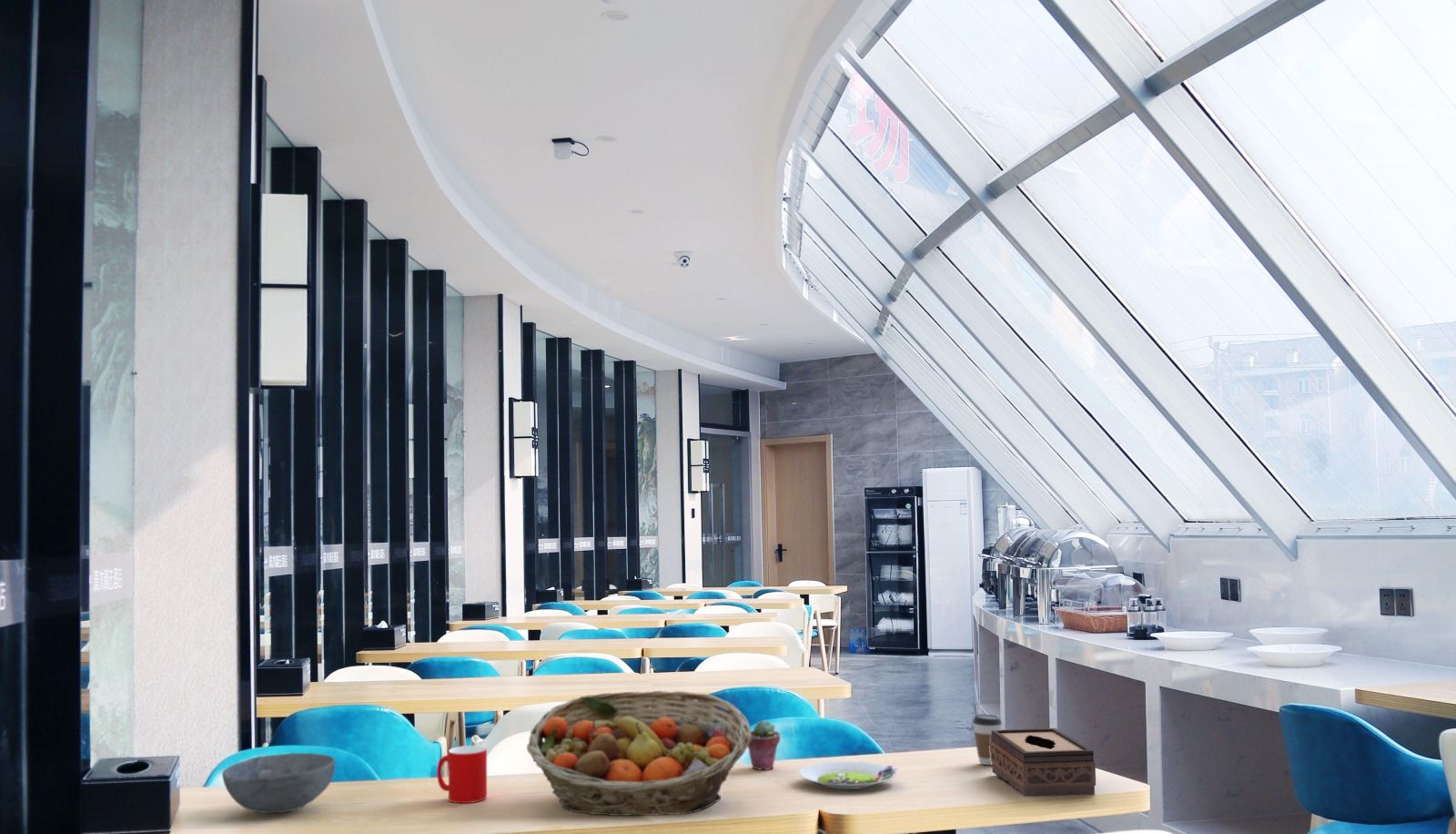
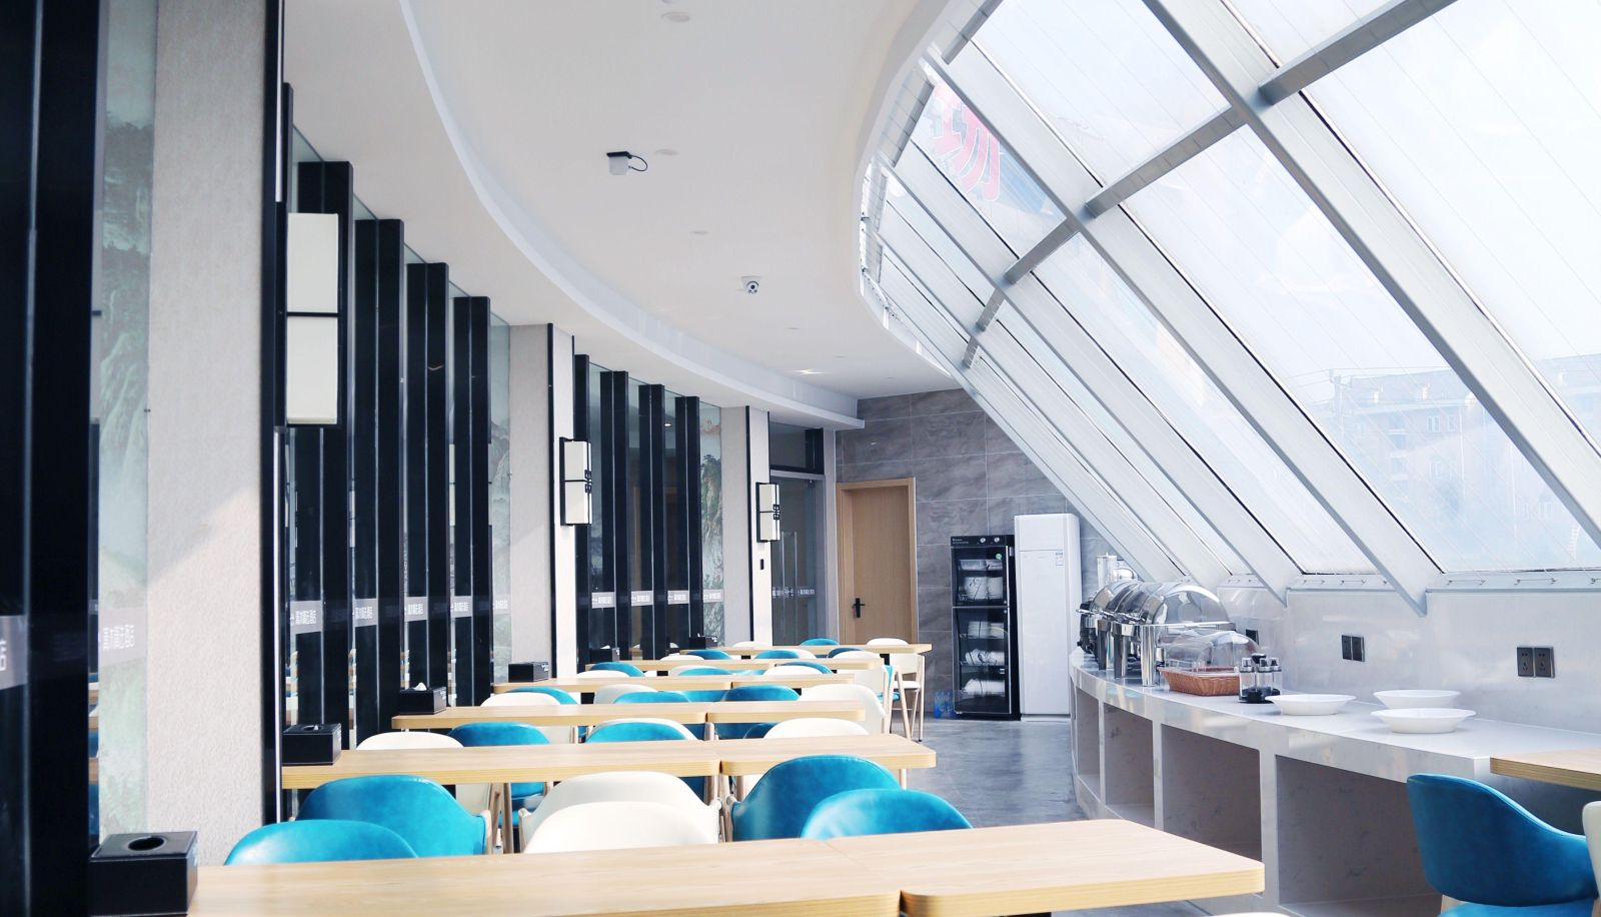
- cup [436,745,488,804]
- fruit basket [526,690,752,817]
- salad plate [798,760,898,790]
- potted succulent [747,719,781,771]
- bowl [221,752,336,814]
- tissue box [990,727,1097,798]
- coffee cup [972,714,1003,766]
